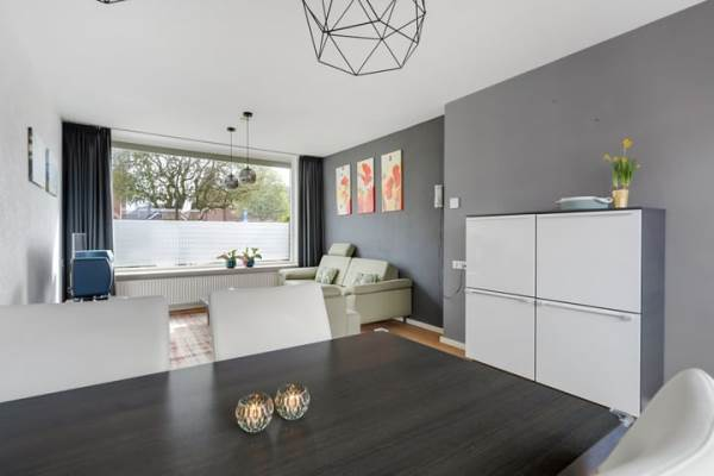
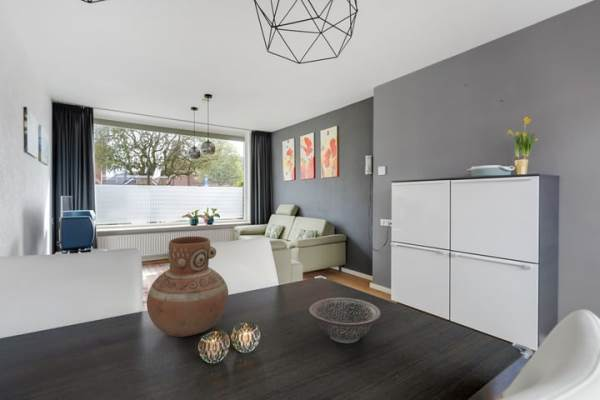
+ vase [146,235,229,338]
+ decorative bowl [308,297,382,344]
